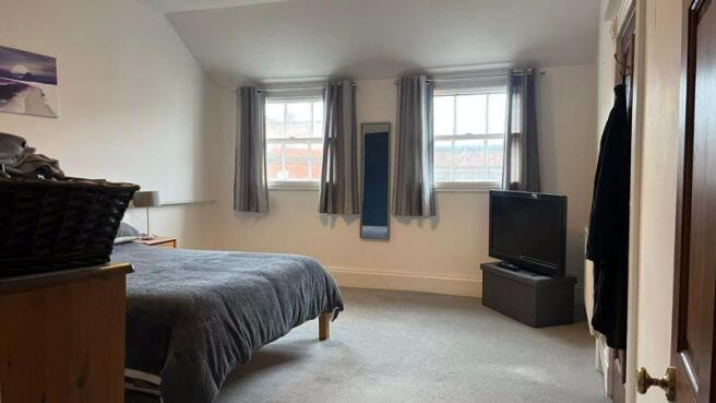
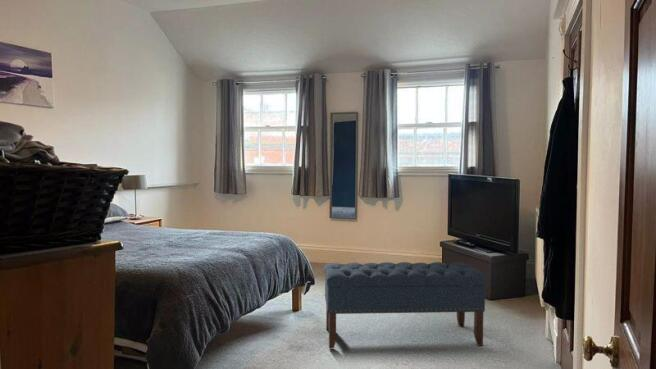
+ bench [323,261,488,350]
